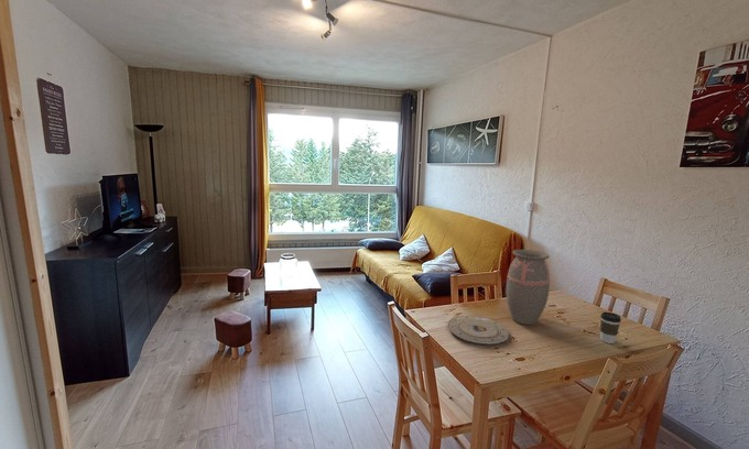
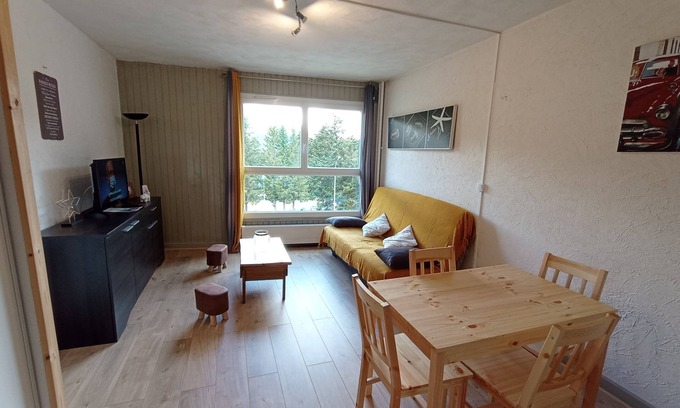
- plate [447,315,510,346]
- decorative vase [504,249,551,326]
- coffee cup [599,311,622,344]
